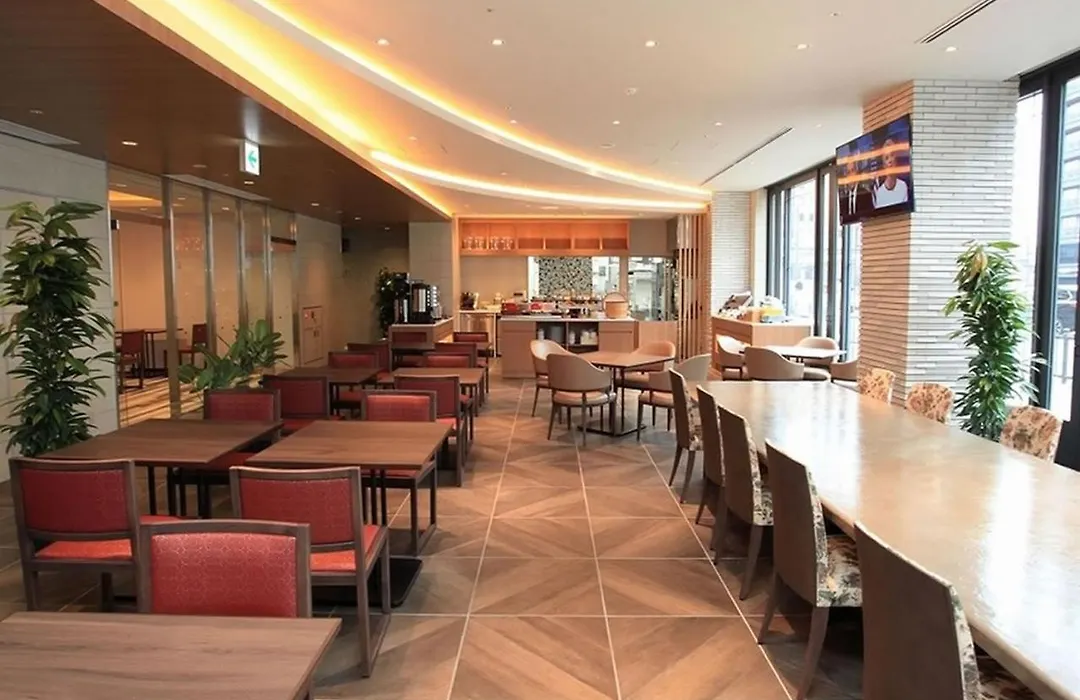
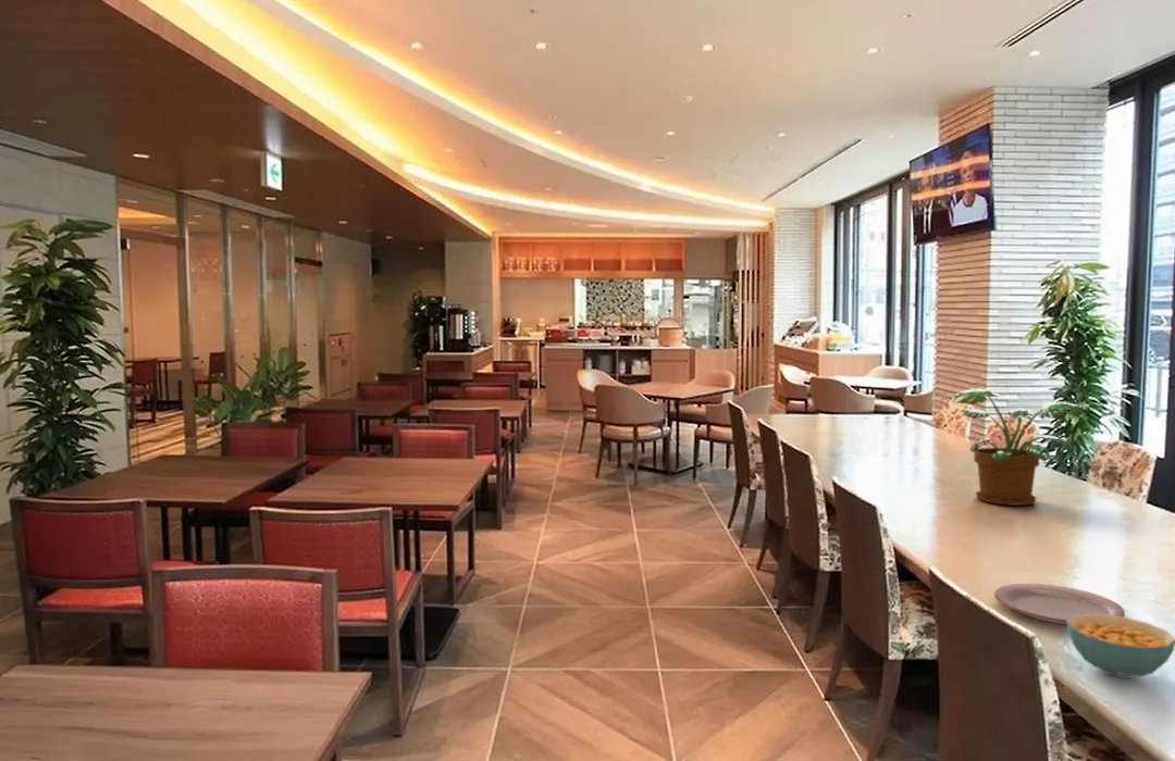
+ potted plant [950,387,1085,507]
+ cereal bowl [1066,614,1175,679]
+ plate [993,583,1126,625]
